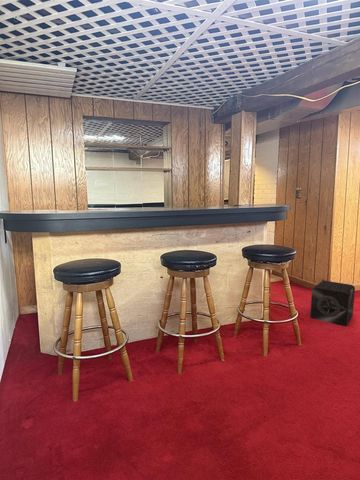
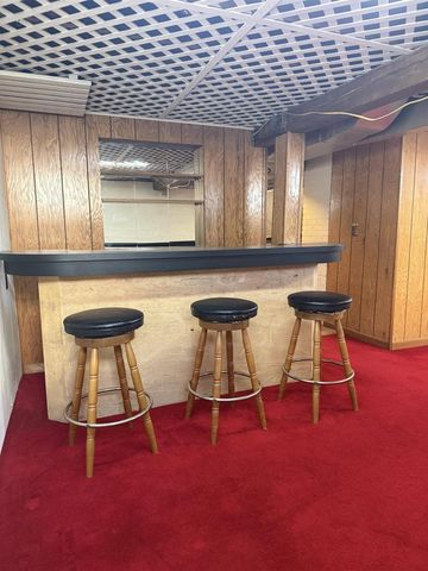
- speaker [309,279,356,327]
